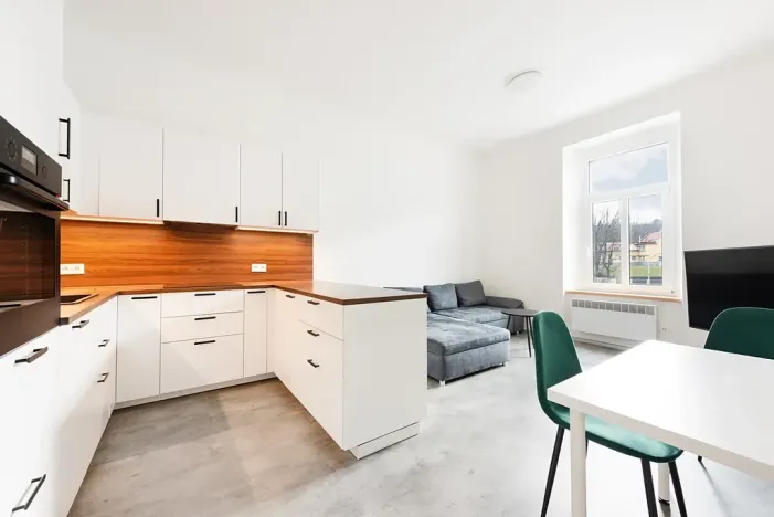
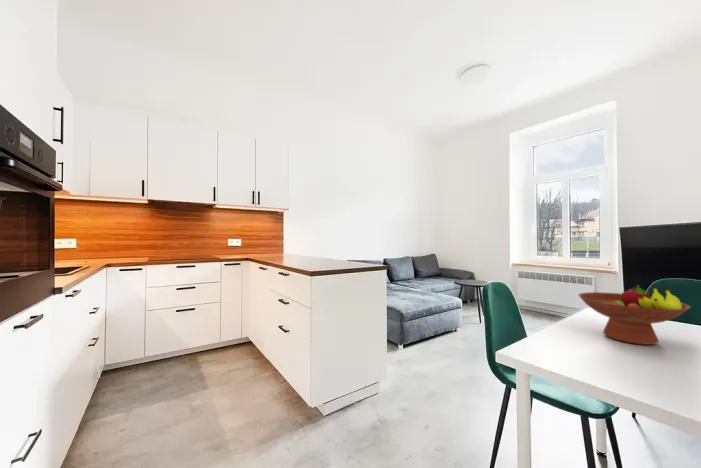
+ fruit bowl [578,283,691,346]
